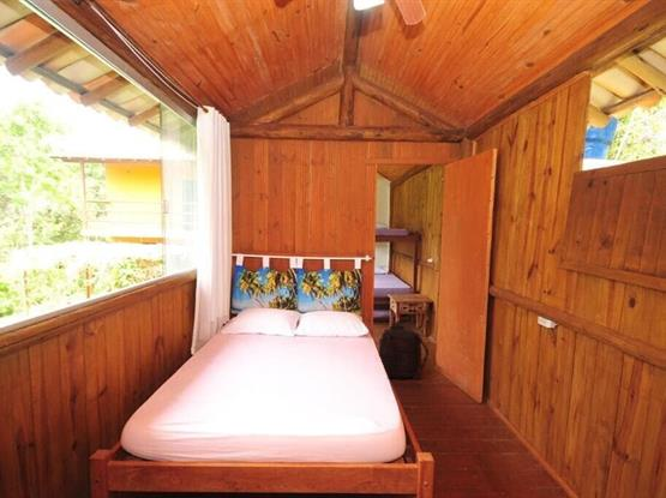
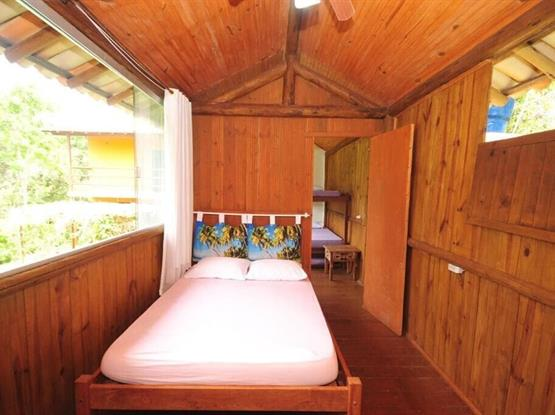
- backpack [378,320,430,380]
